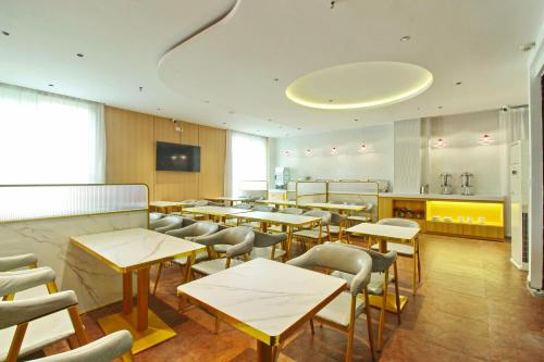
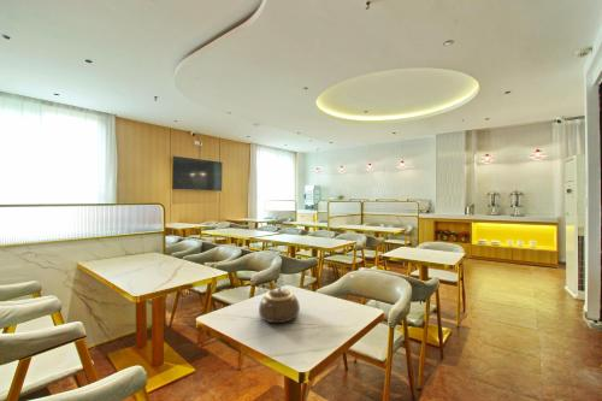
+ teapot [258,287,301,324]
